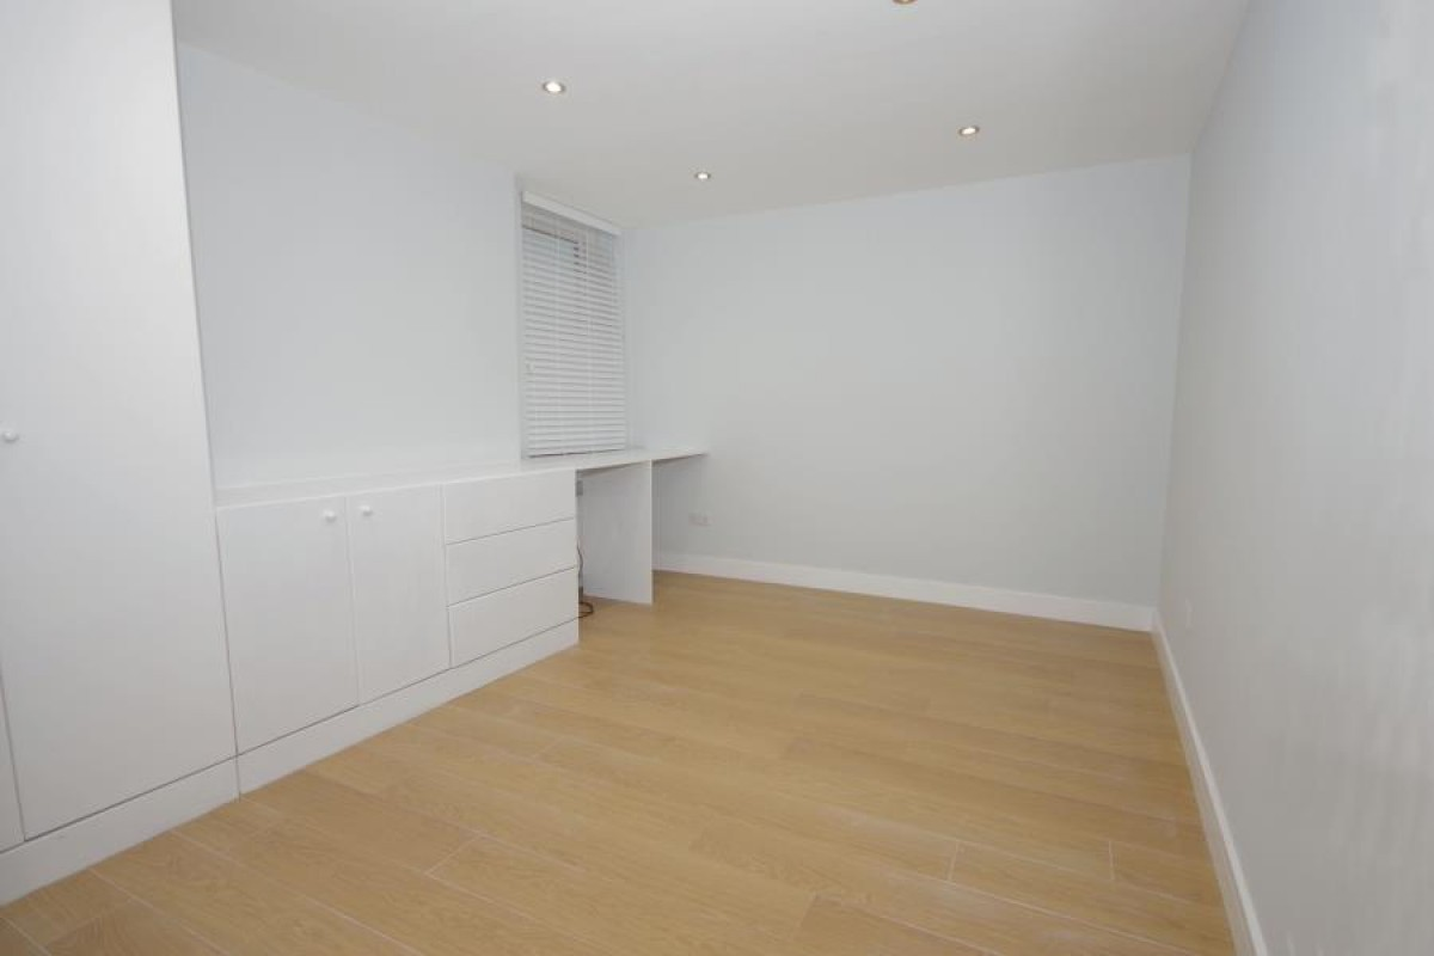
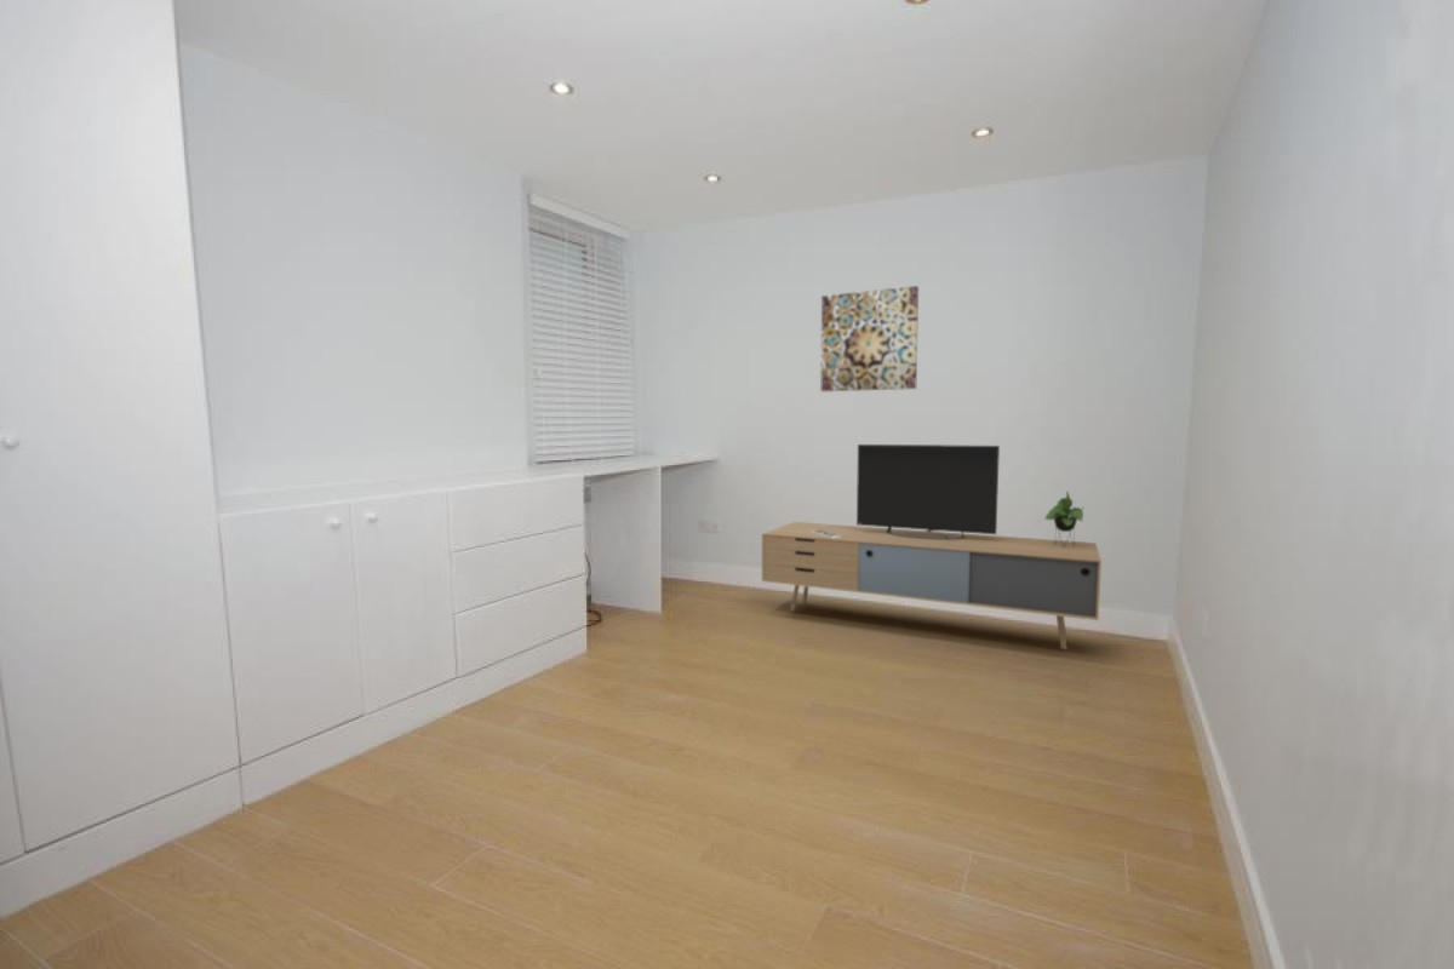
+ media console [761,443,1103,650]
+ wall art [819,285,920,392]
